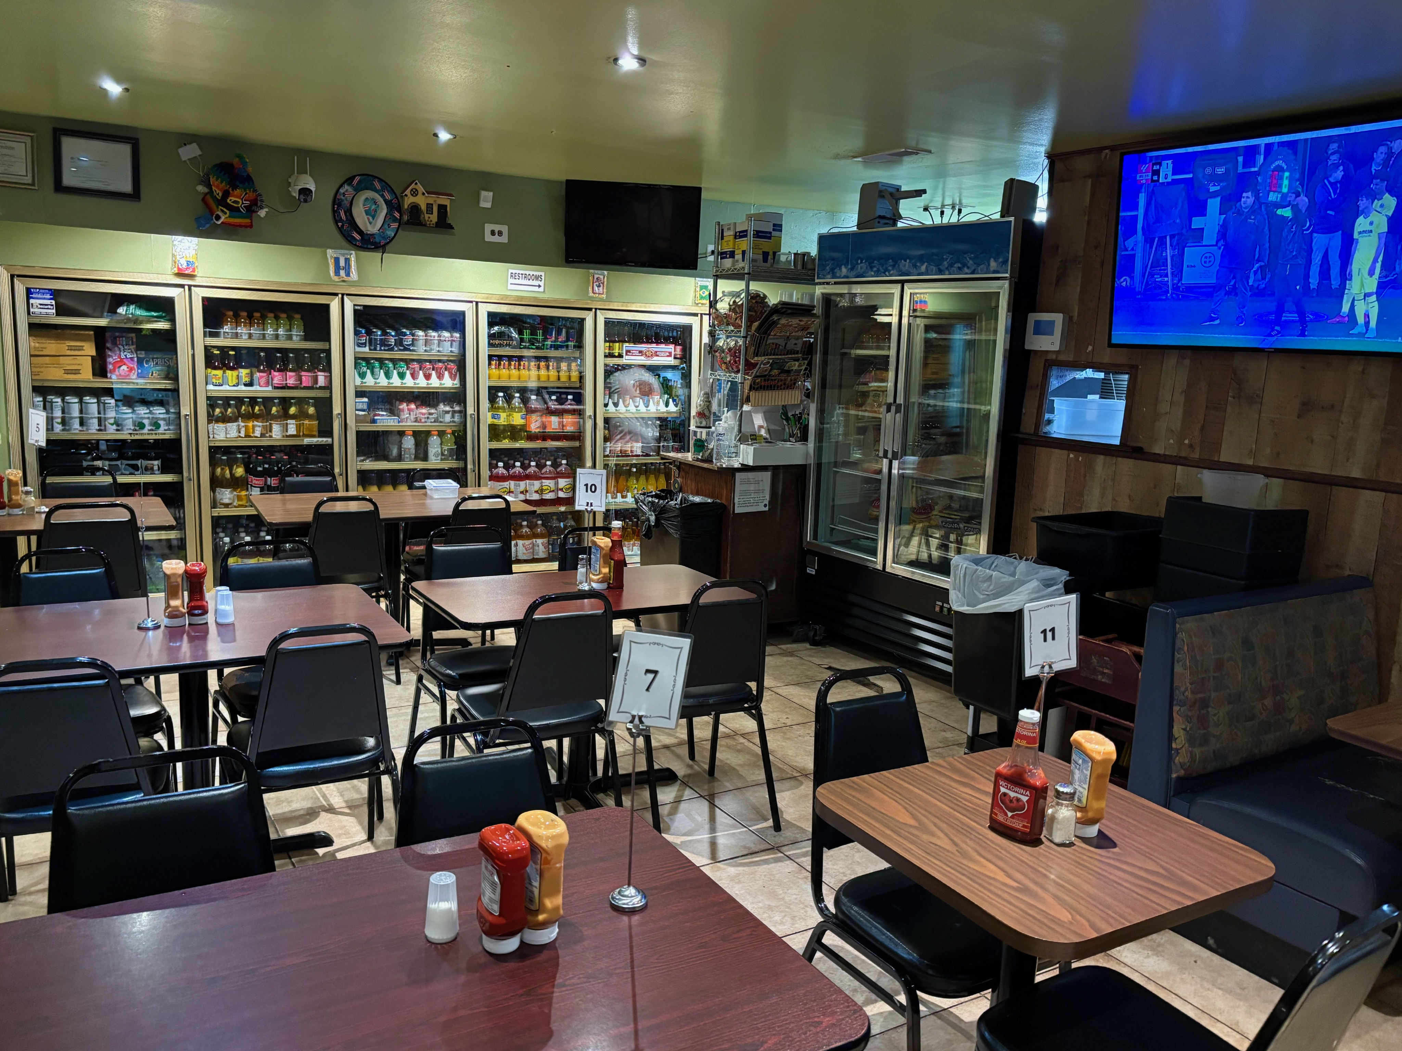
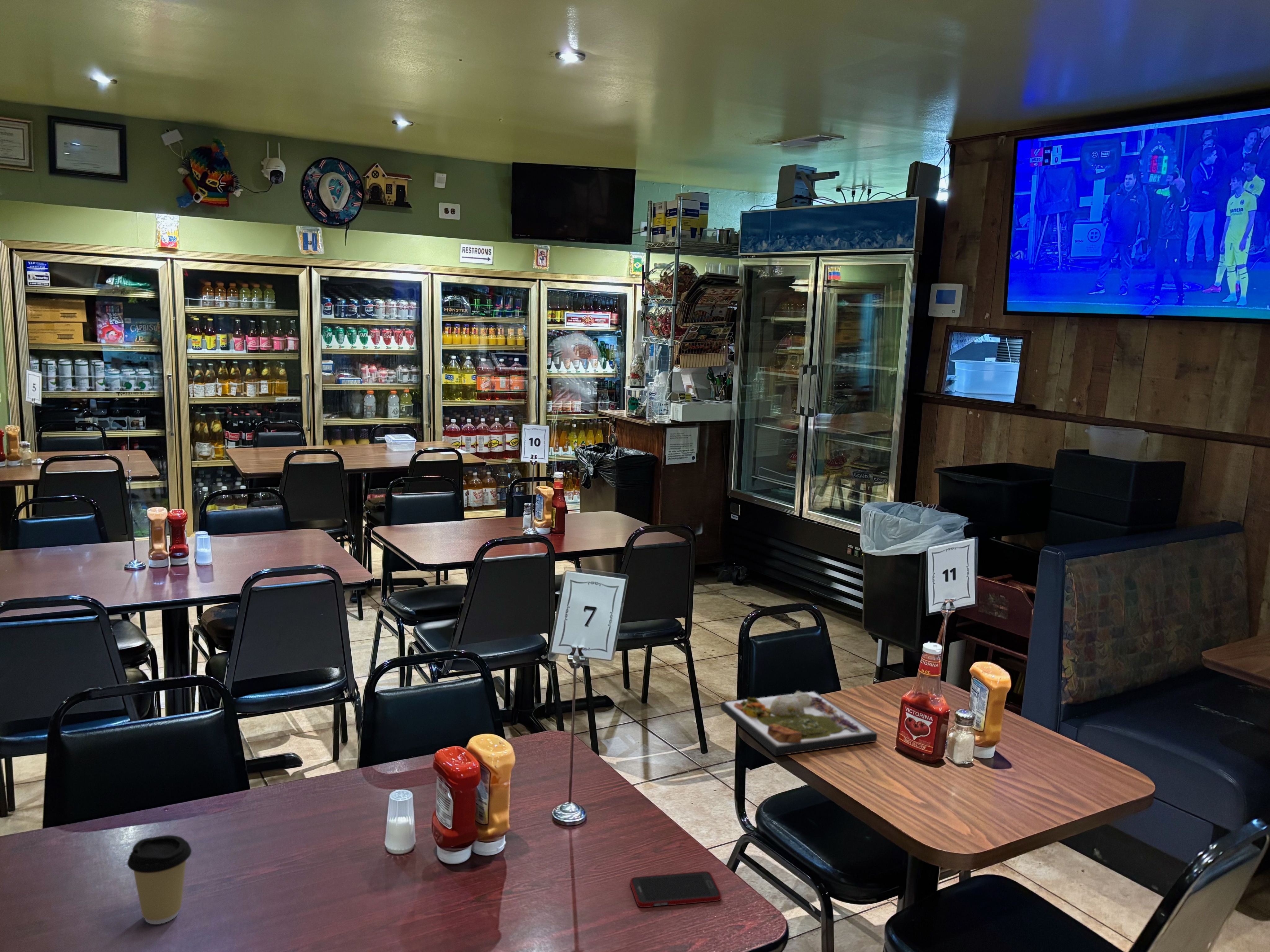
+ coffee cup [127,835,192,924]
+ cell phone [630,871,722,908]
+ dinner plate [720,690,878,756]
